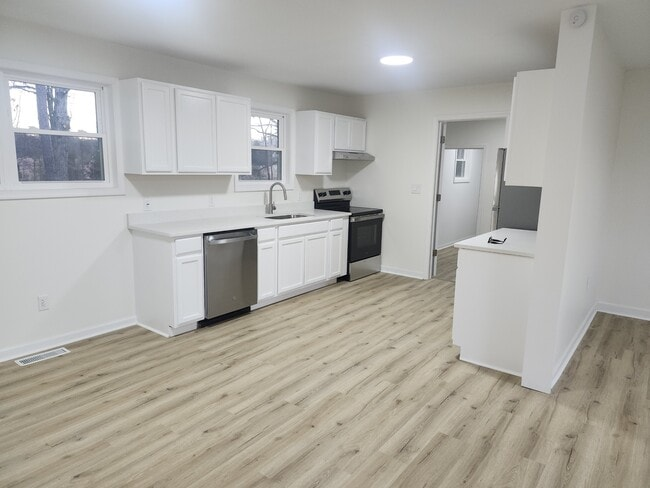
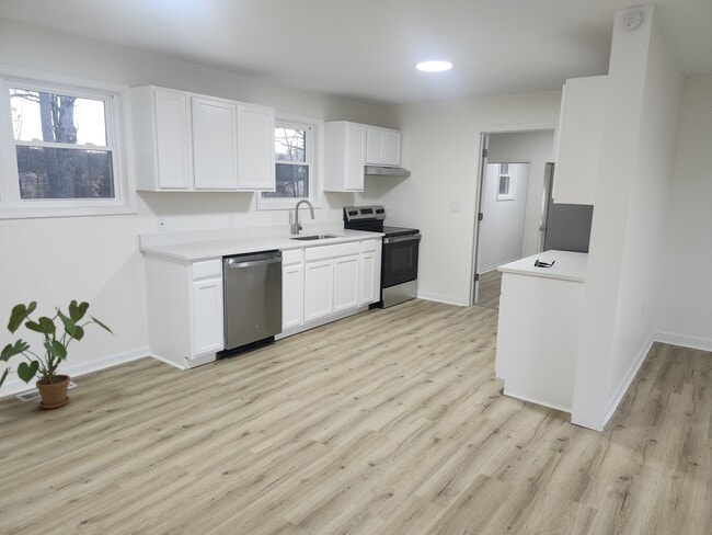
+ house plant [0,299,116,409]
